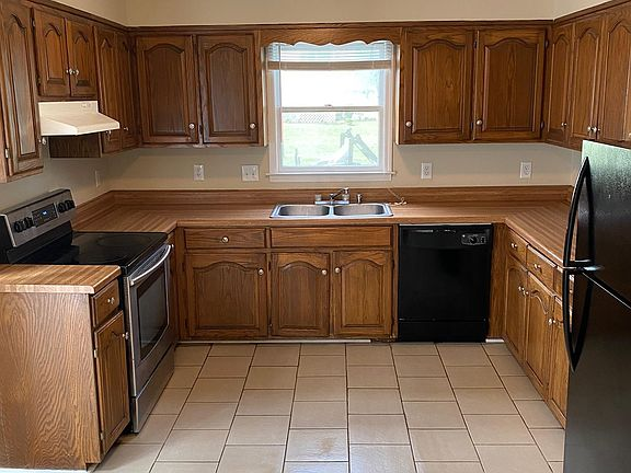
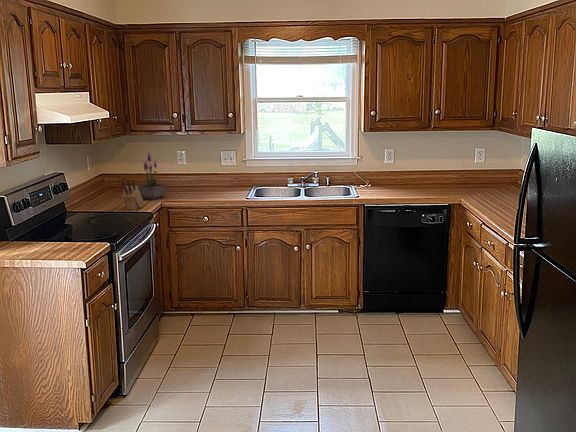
+ potted plant [136,150,168,200]
+ knife block [121,179,145,211]
